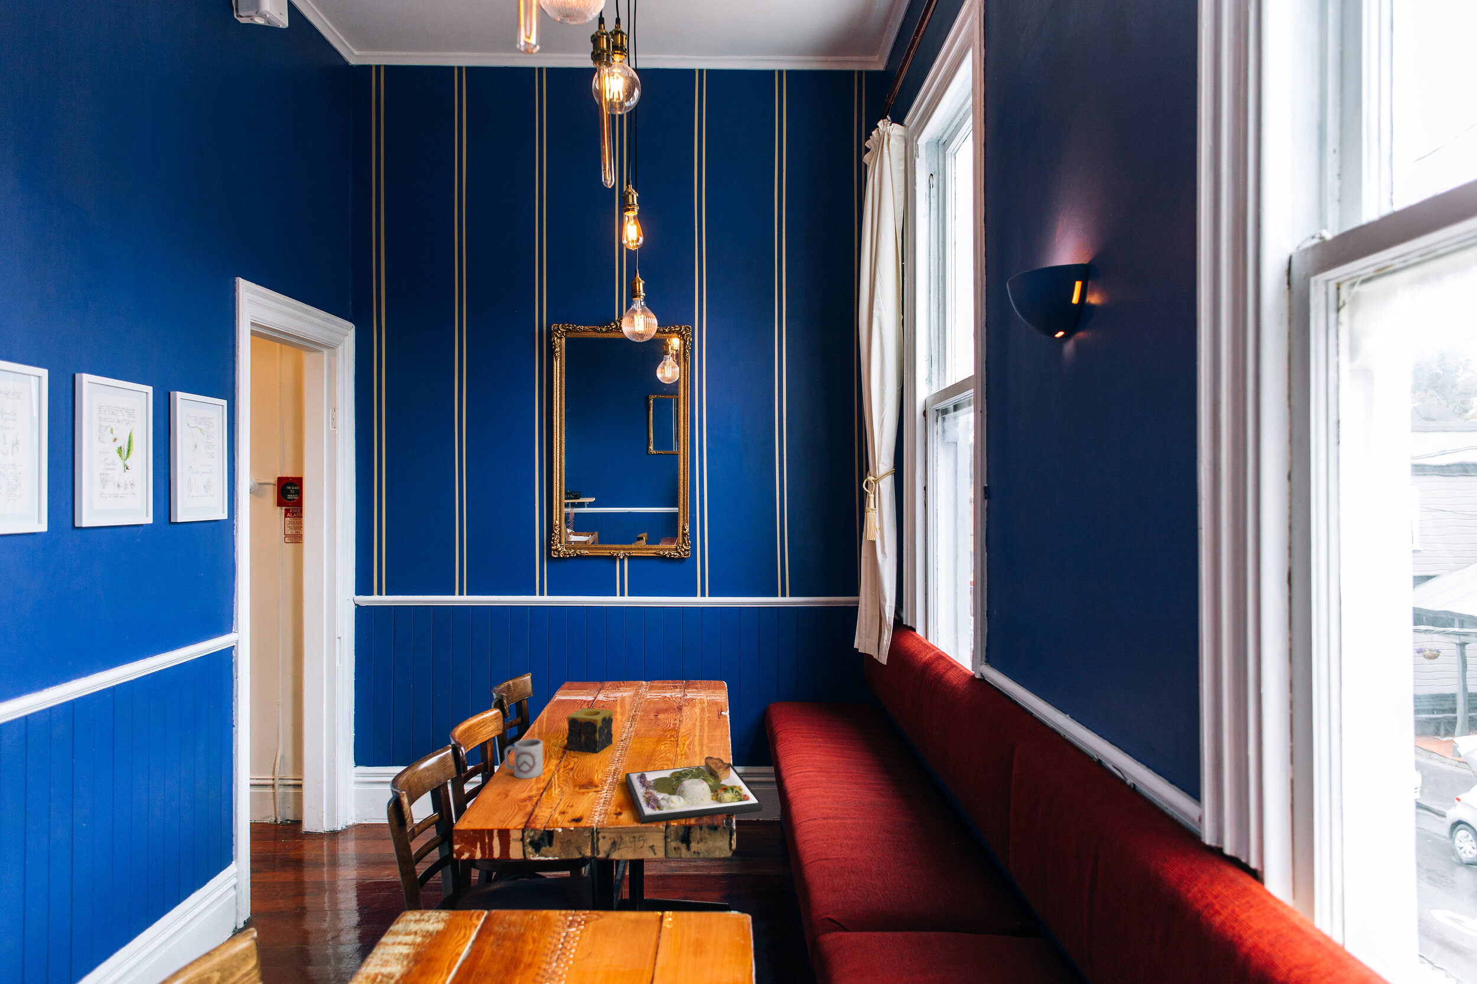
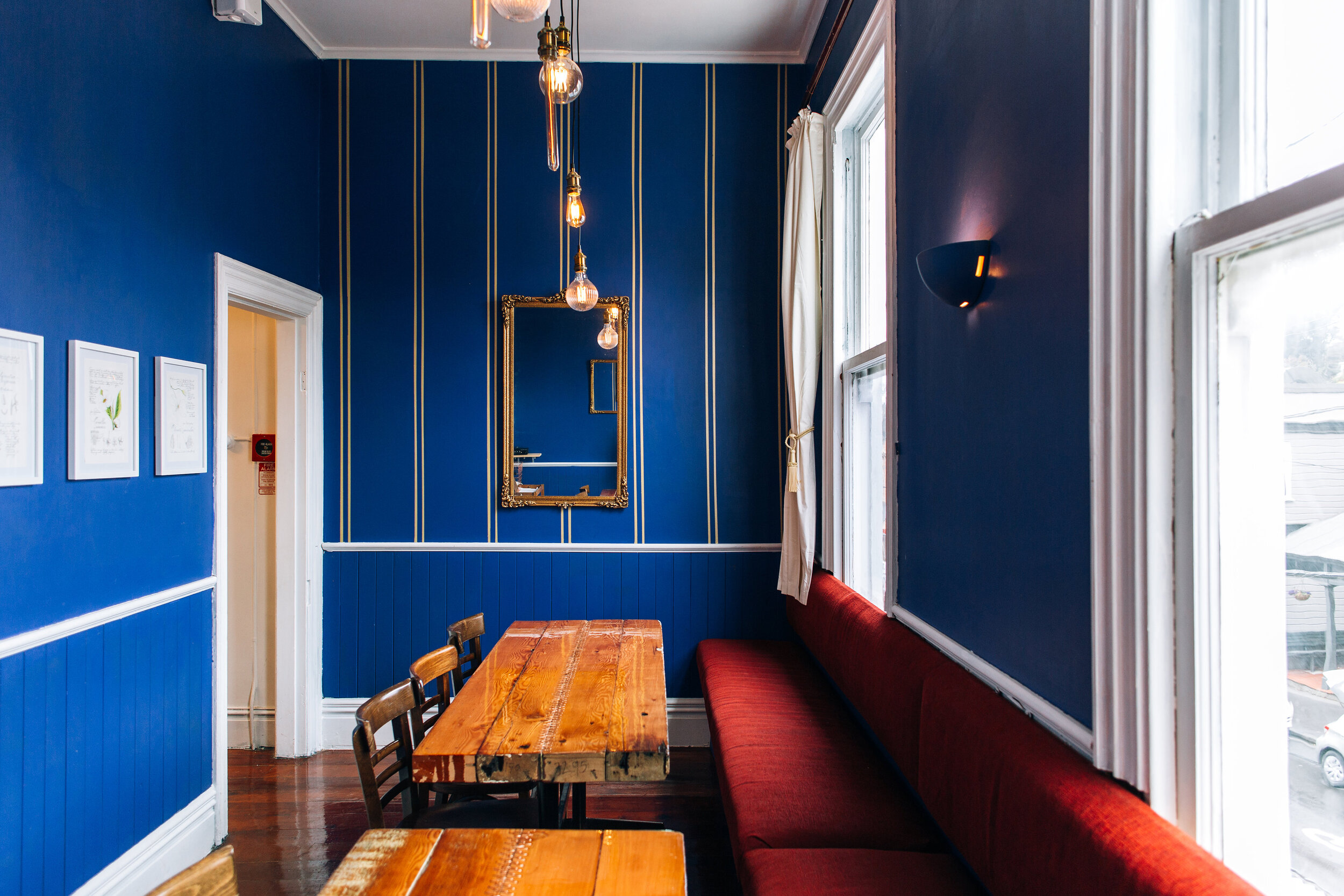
- dinner plate [624,757,764,825]
- cup [503,738,544,779]
- candle [566,707,613,753]
